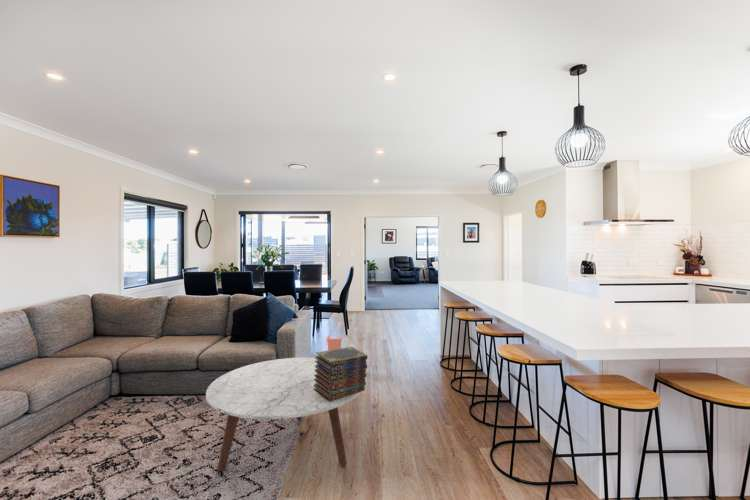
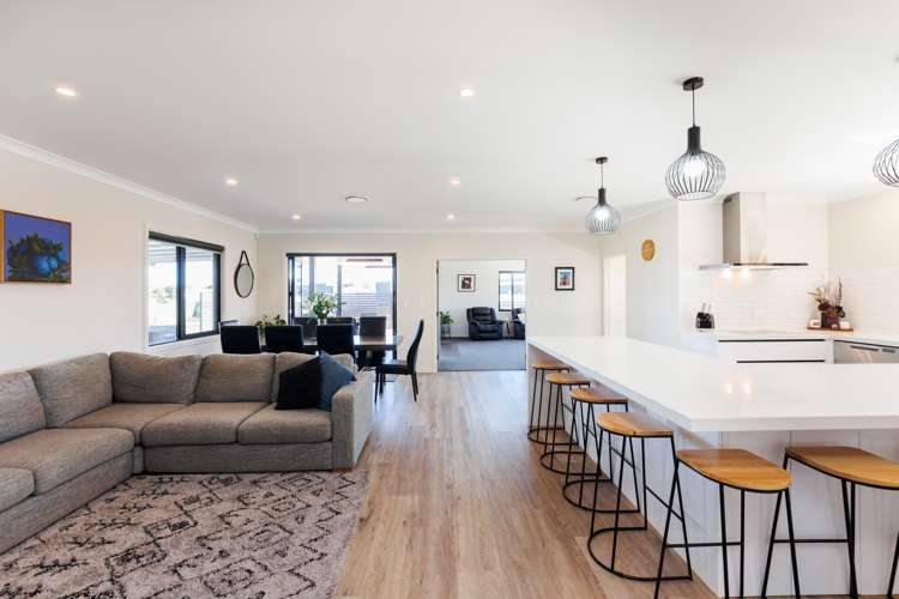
- vase [325,334,343,351]
- book stack [313,346,369,401]
- coffee table [205,357,368,472]
